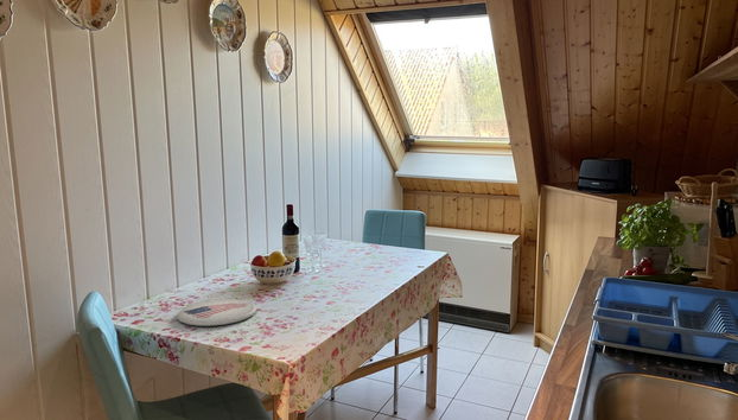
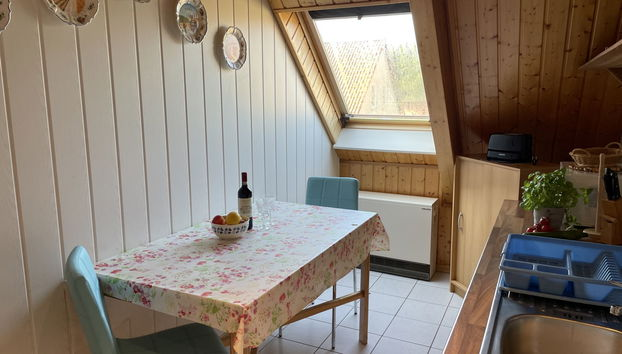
- plate [176,298,257,327]
